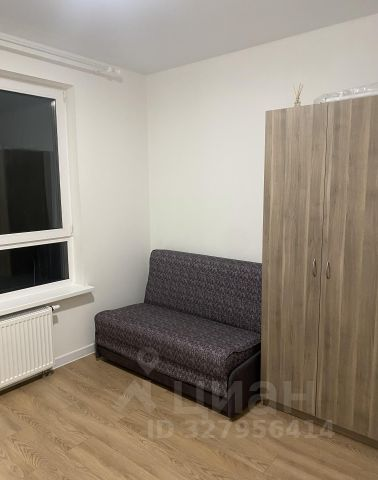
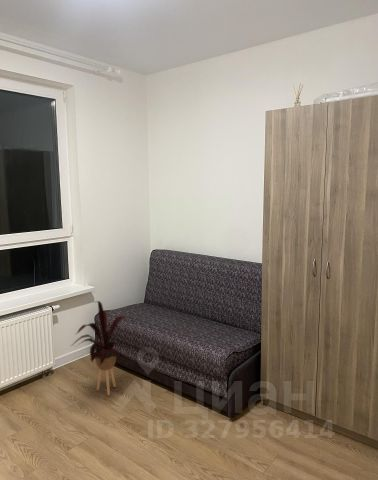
+ house plant [69,300,126,397]
